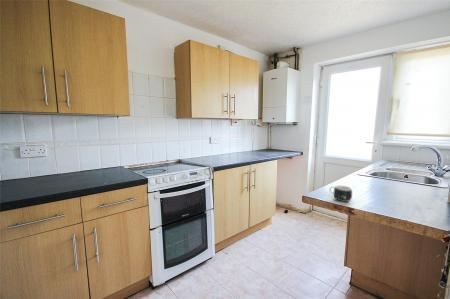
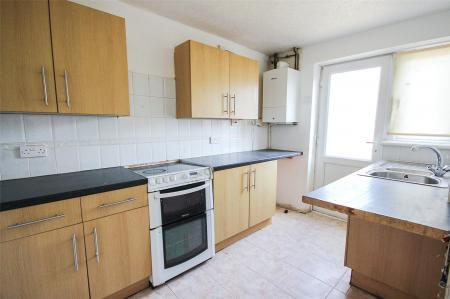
- mug [329,185,353,203]
